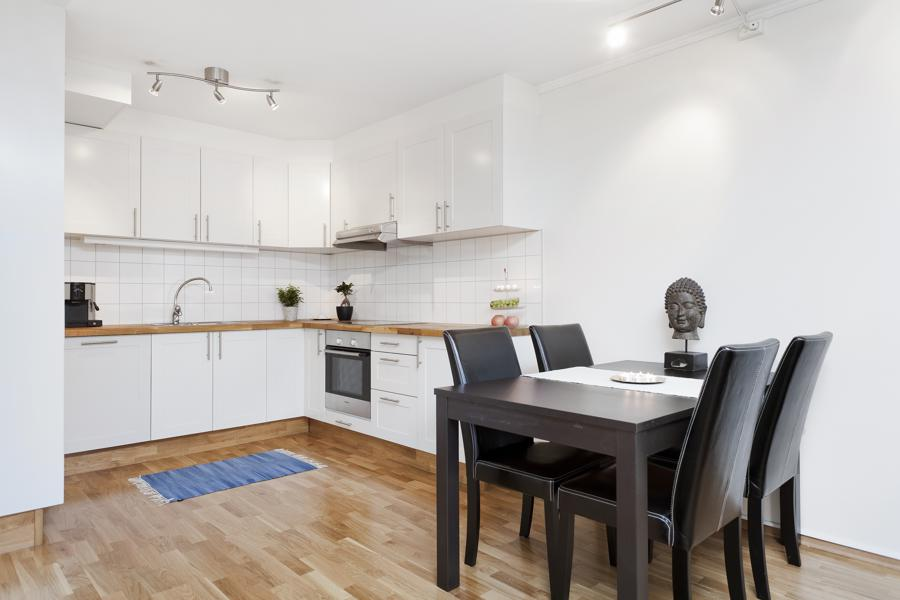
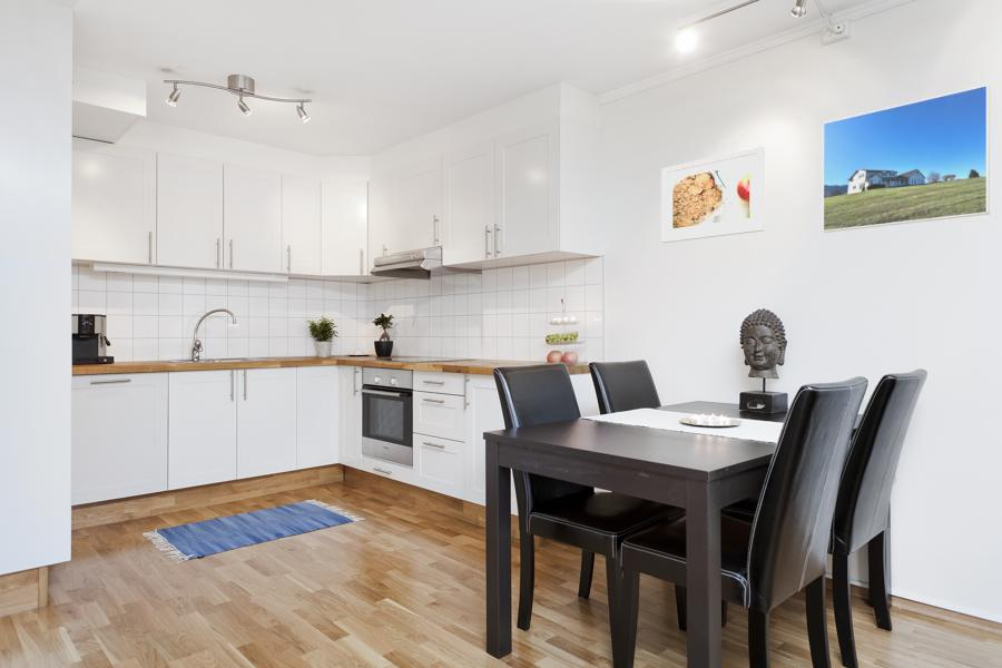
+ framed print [822,84,991,234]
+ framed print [660,145,766,244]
